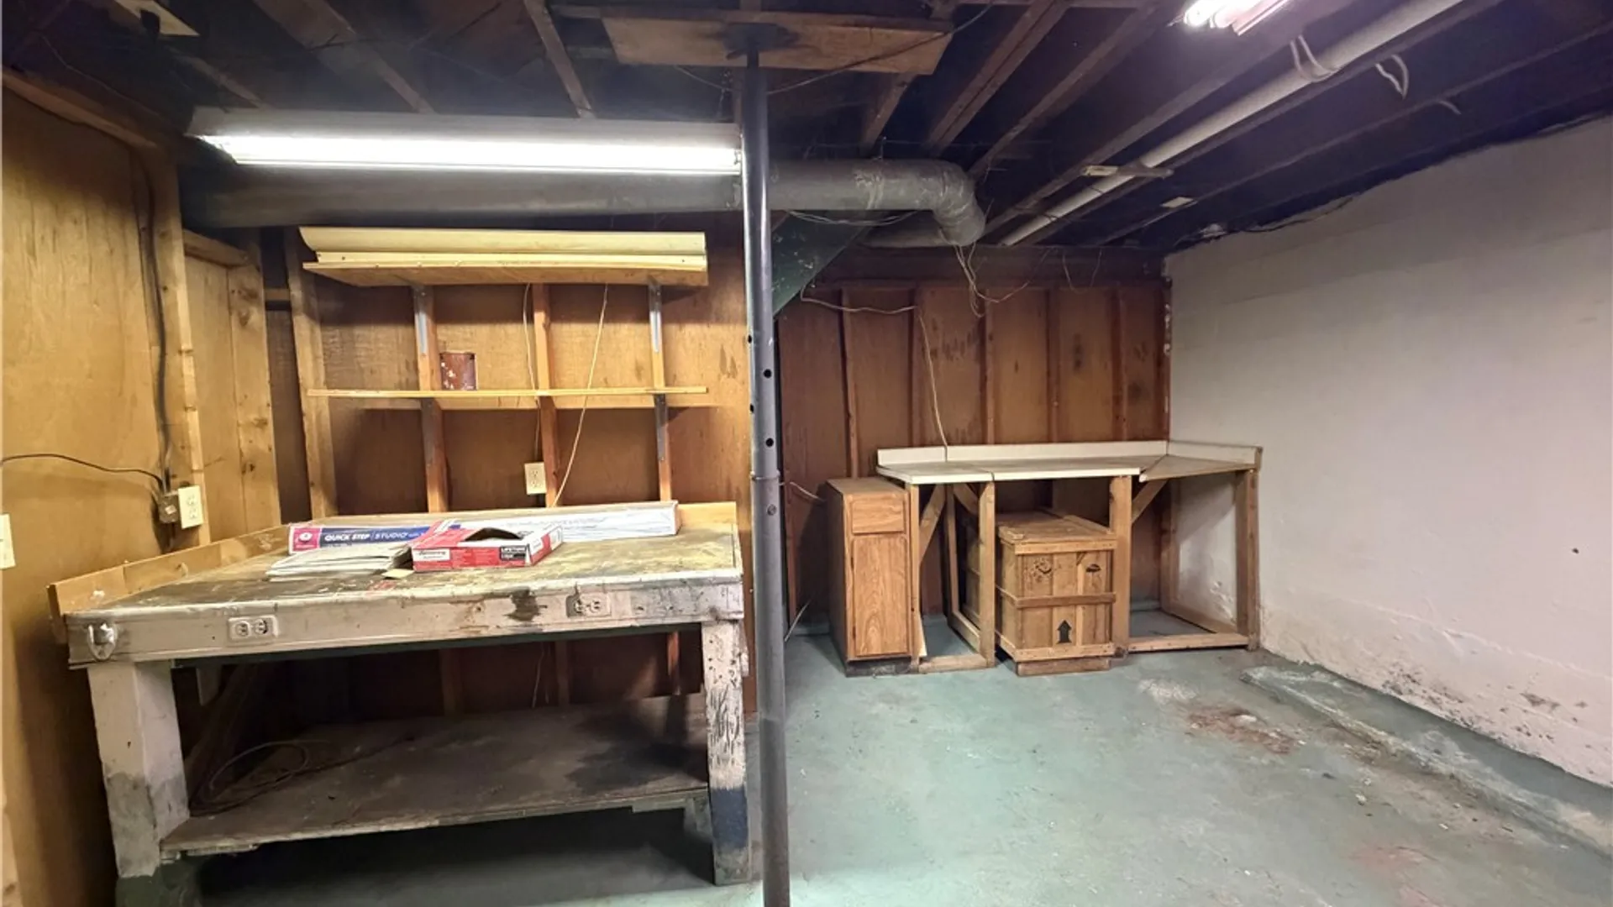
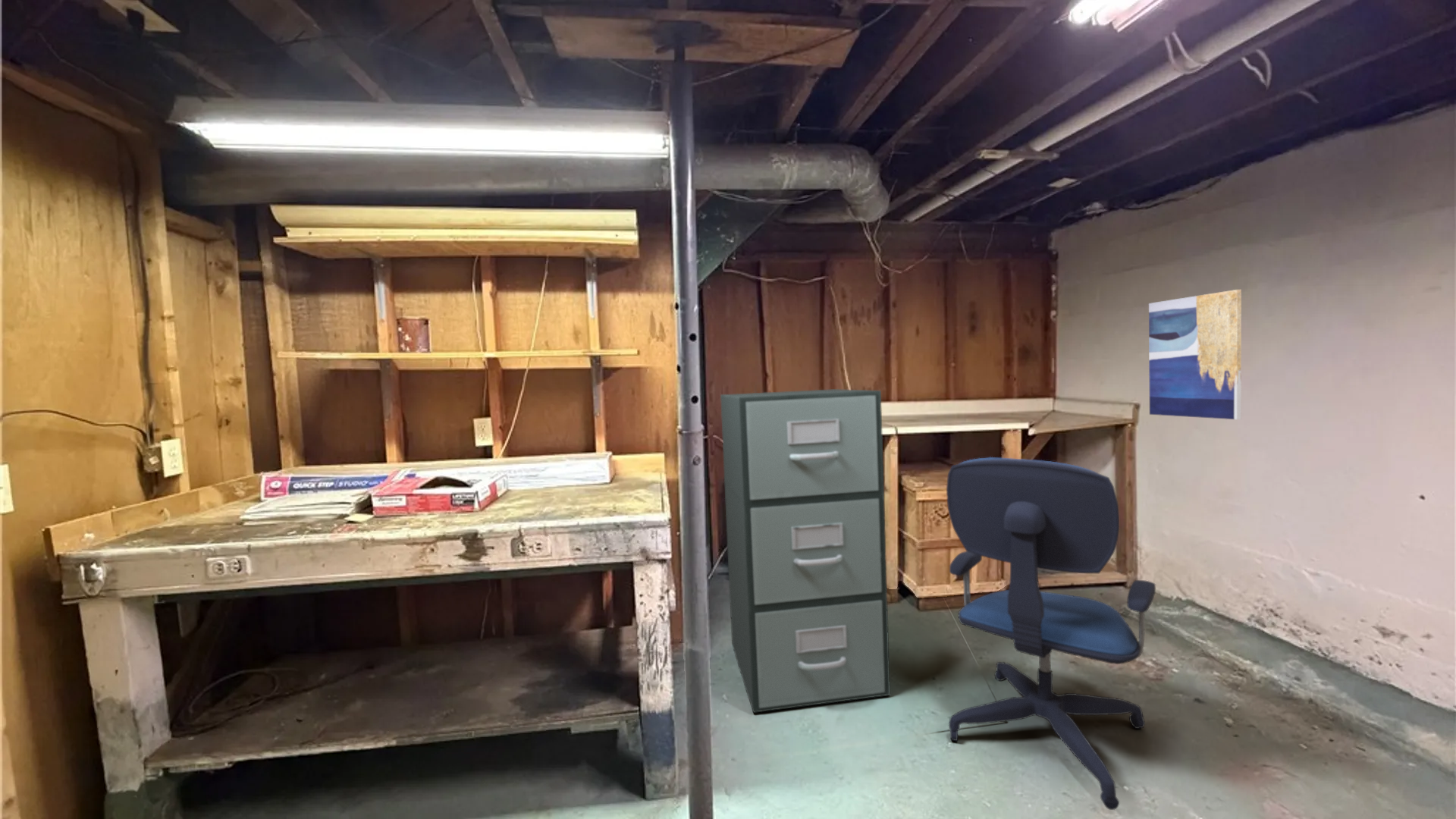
+ filing cabinet [720,388,891,714]
+ office chair [946,457,1156,811]
+ wall art [1148,289,1242,420]
